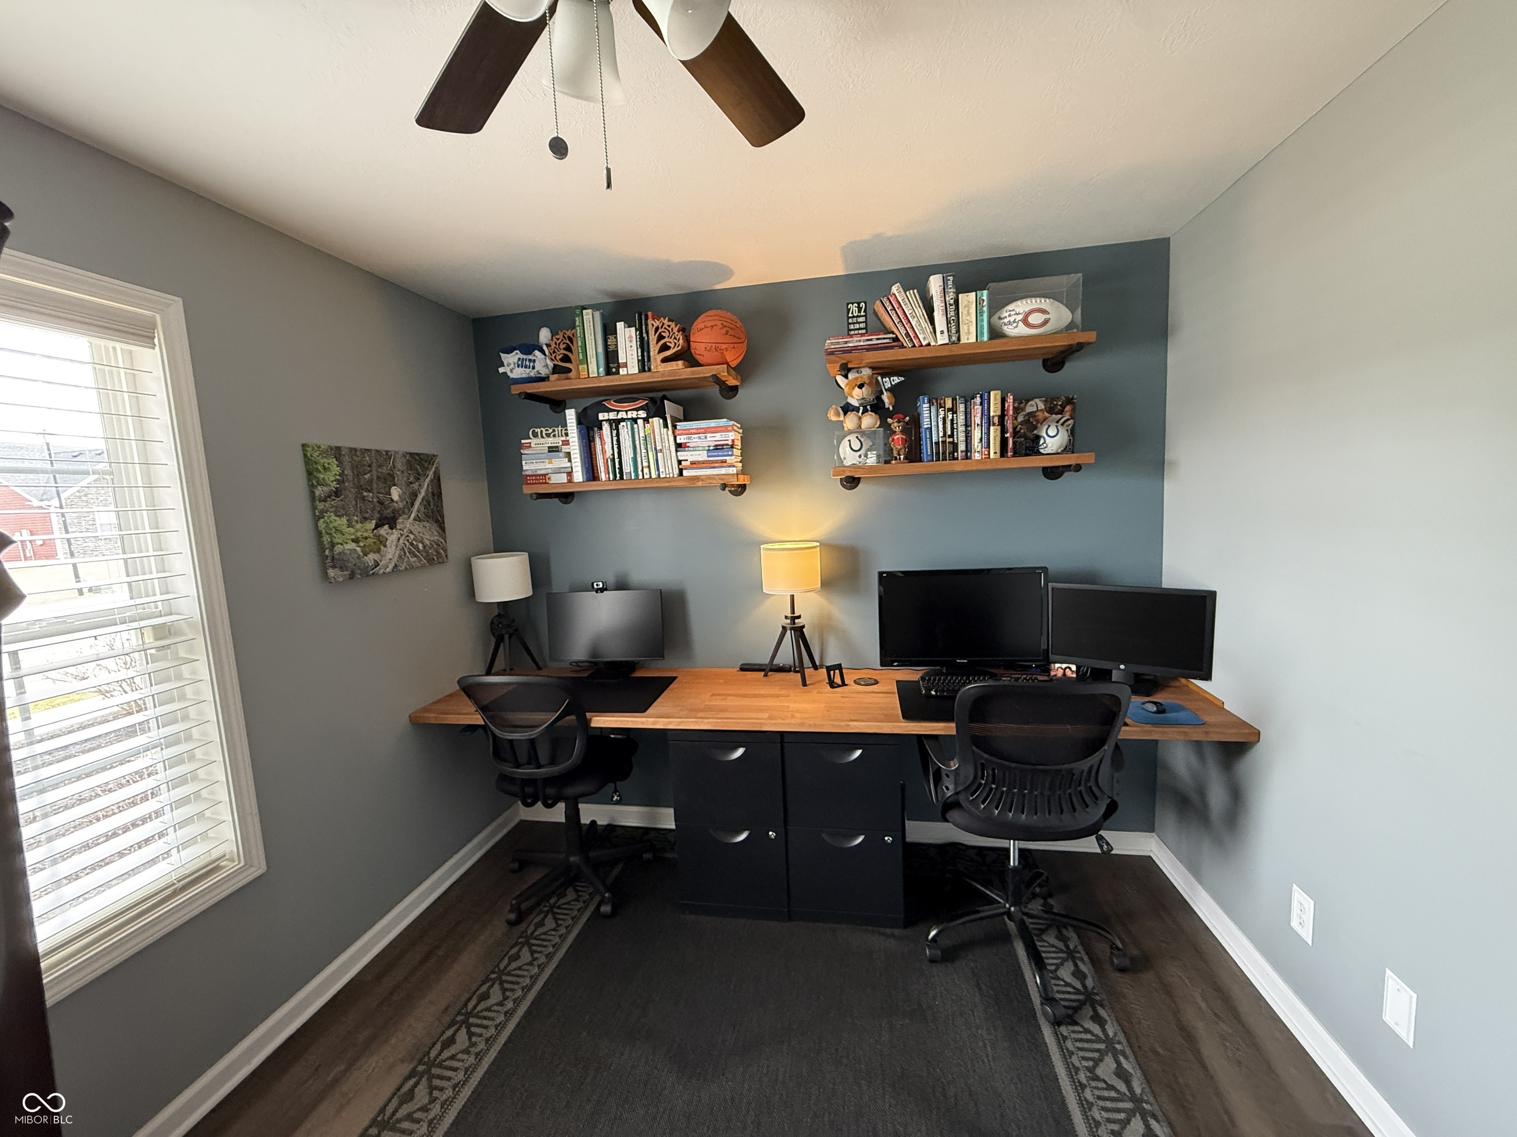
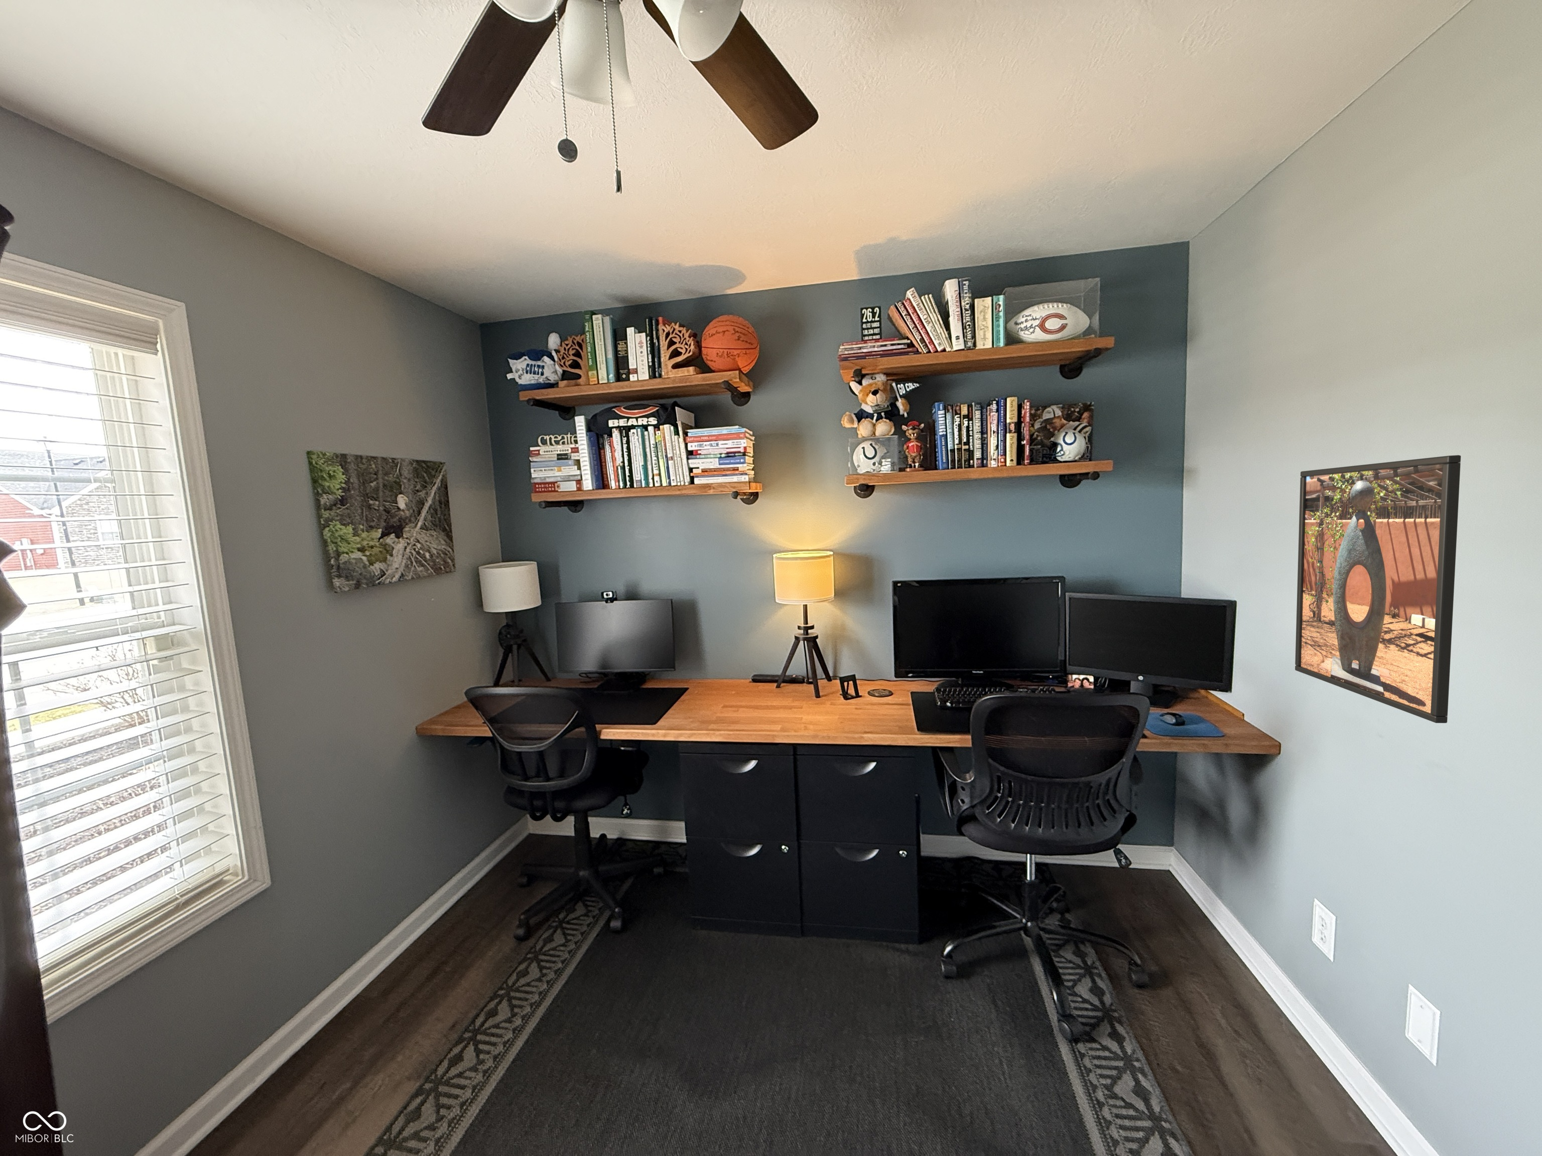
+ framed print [1294,454,1461,724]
